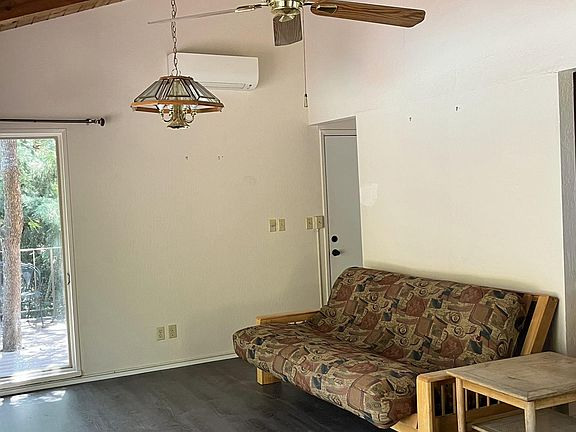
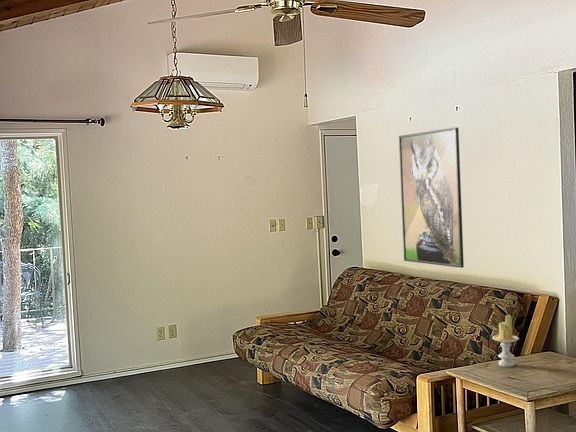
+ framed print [398,126,465,269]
+ candle [492,314,520,368]
